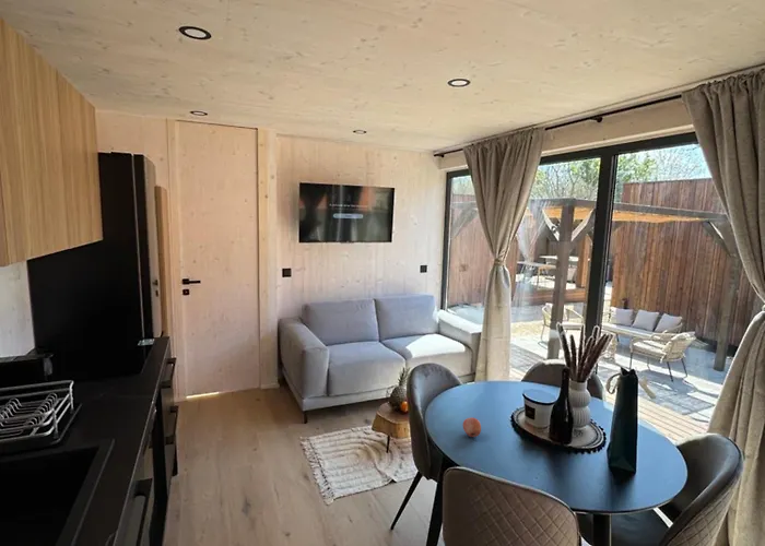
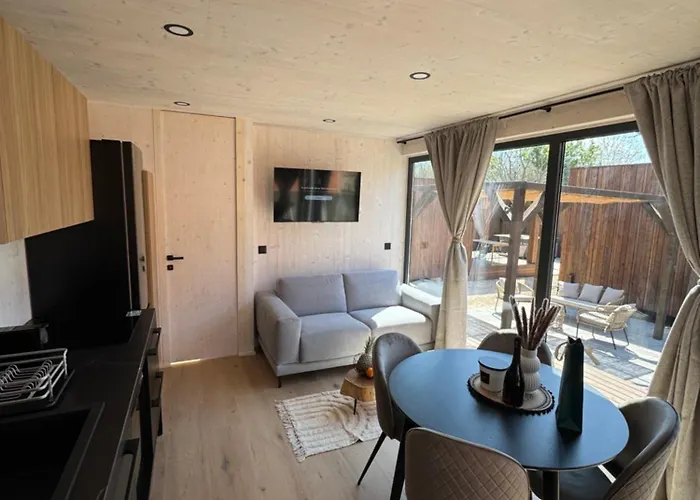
- fruit [462,416,482,438]
